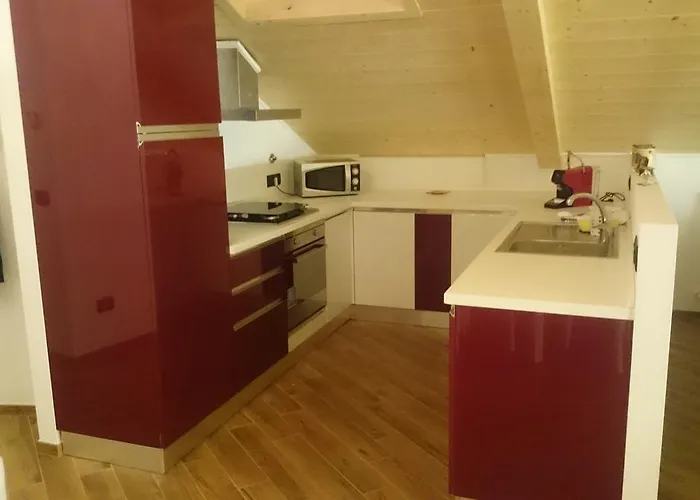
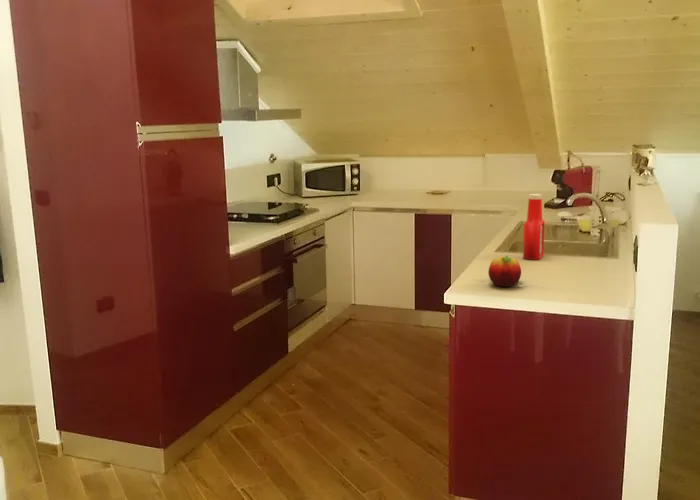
+ soap bottle [522,193,545,261]
+ fruit [487,255,522,288]
